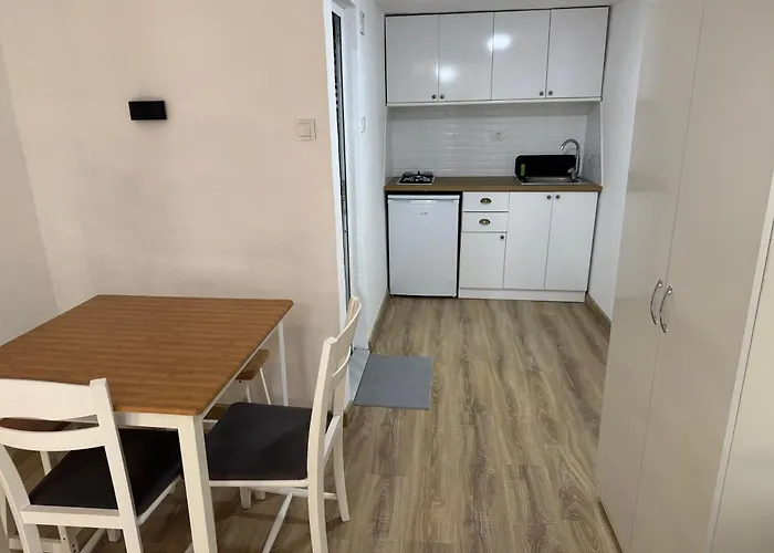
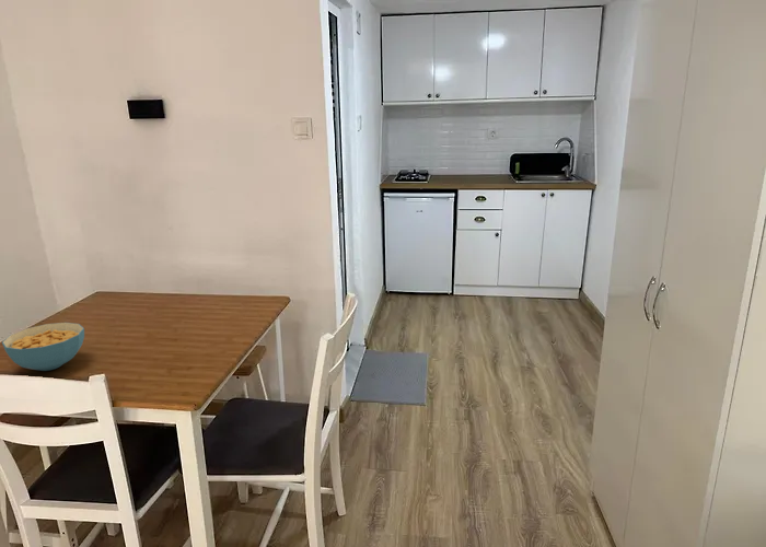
+ cereal bowl [1,322,85,372]
